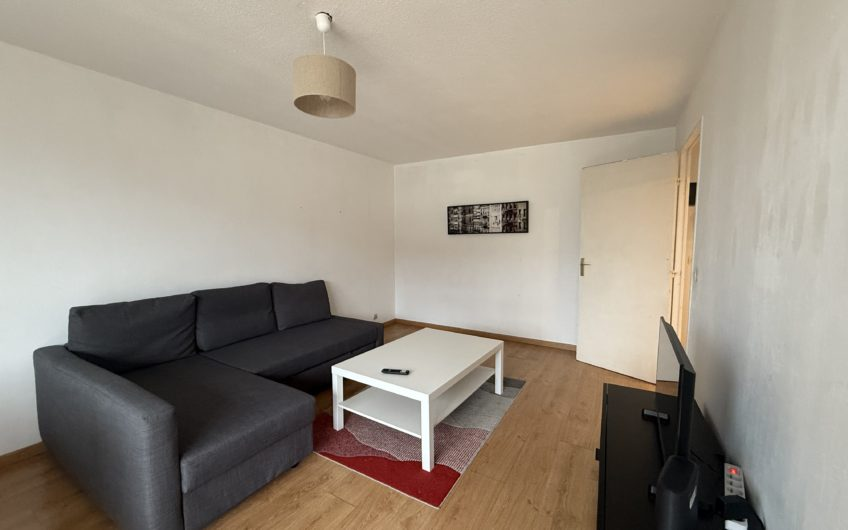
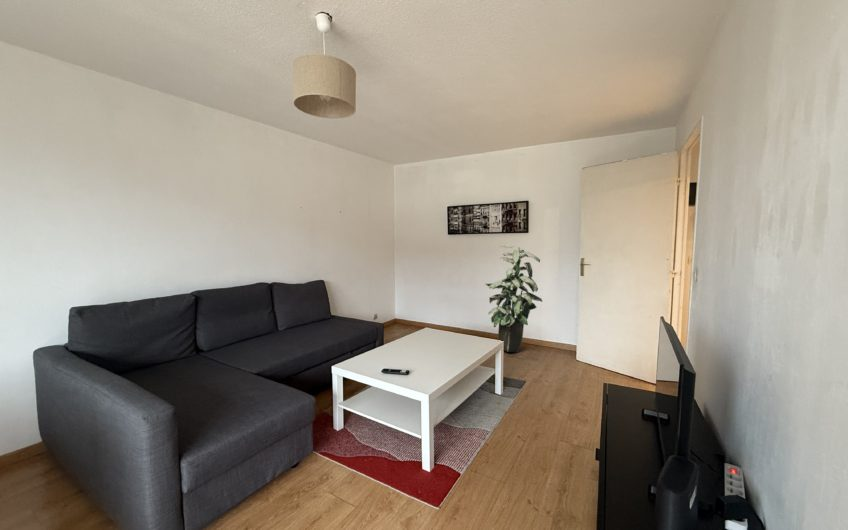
+ indoor plant [484,243,544,353]
